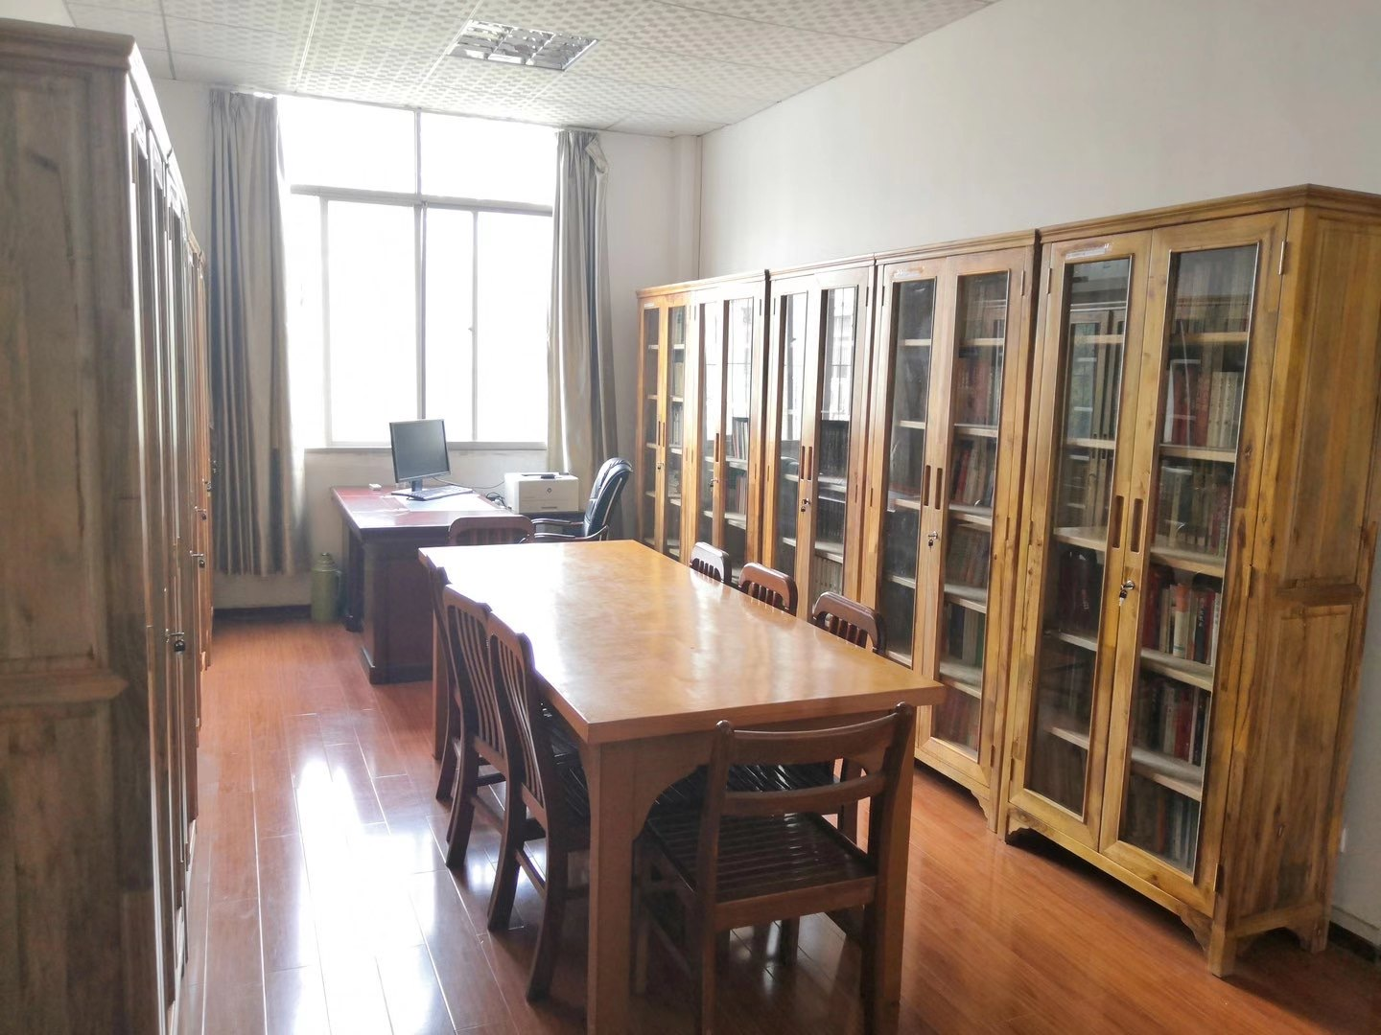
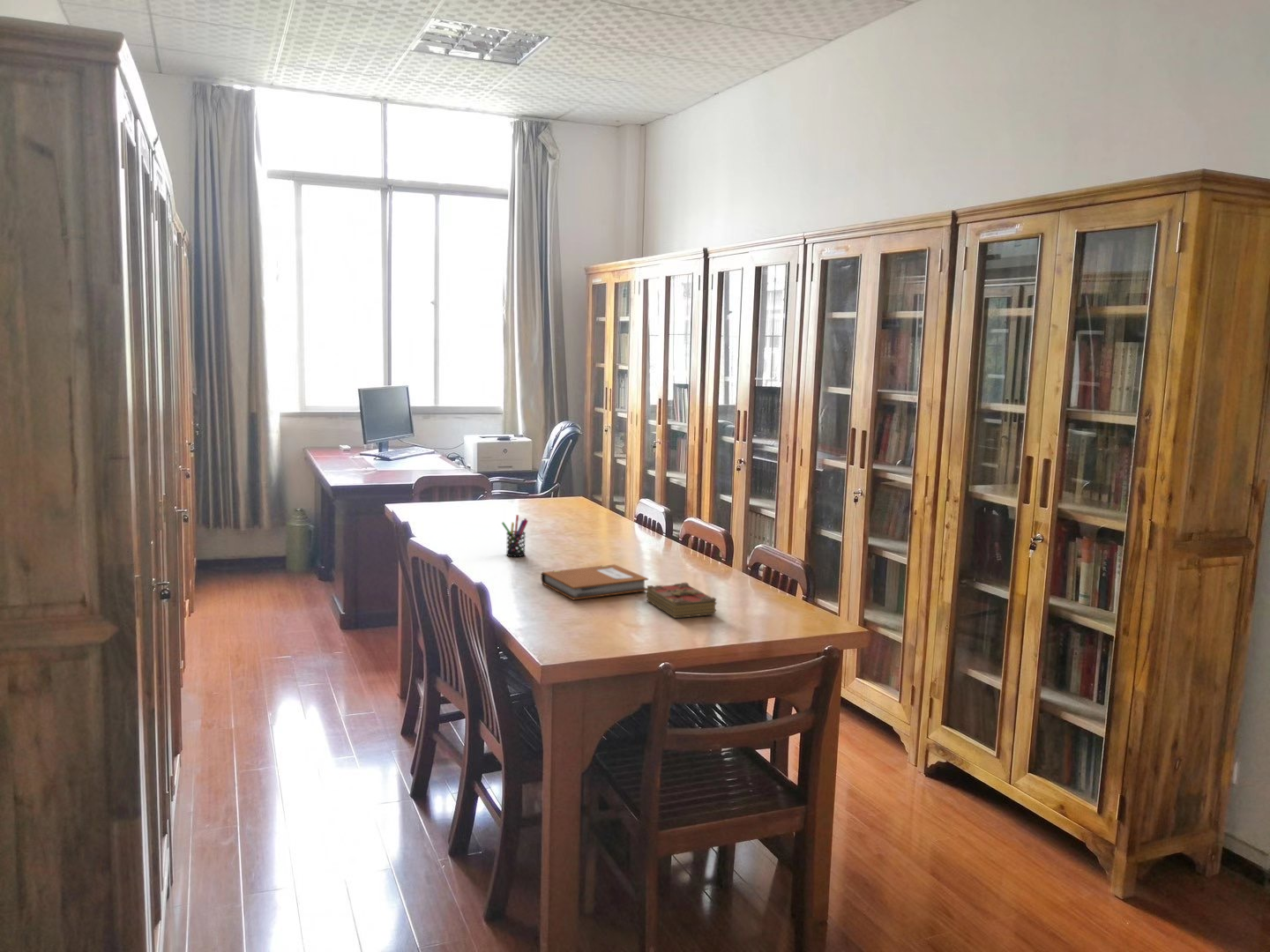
+ notebook [541,563,649,600]
+ book [646,582,717,619]
+ pen holder [501,514,529,558]
